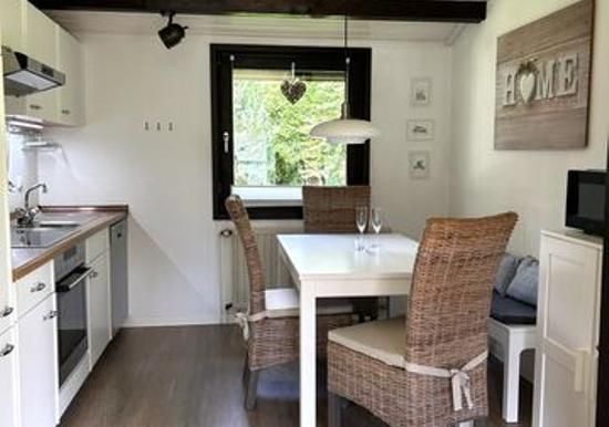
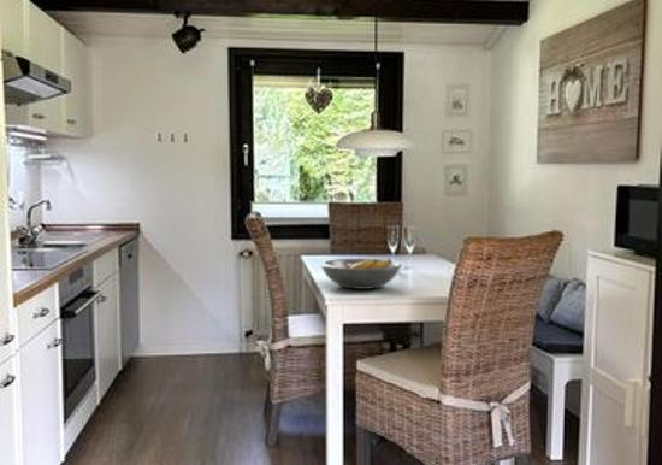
+ fruit bowl [319,258,403,290]
